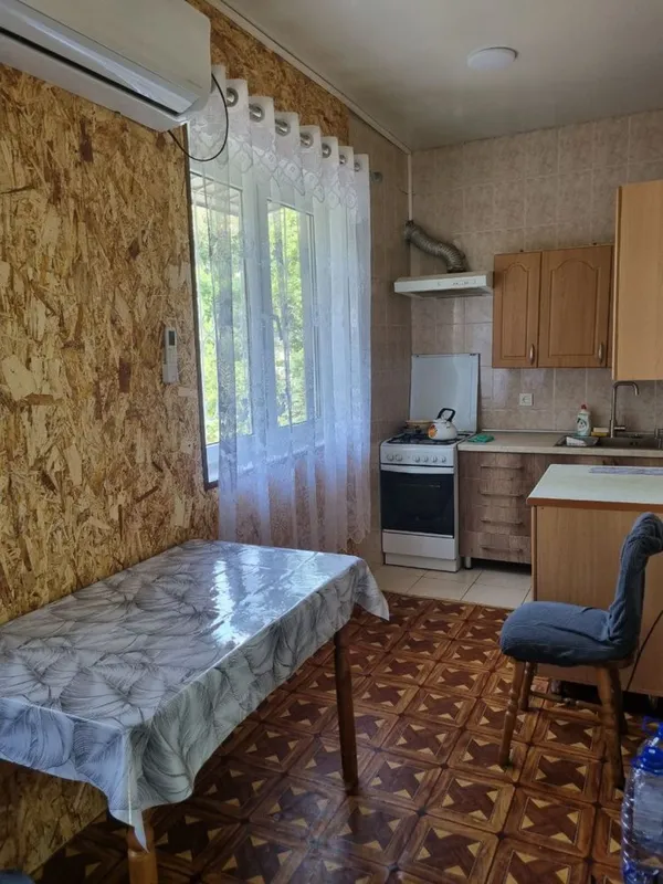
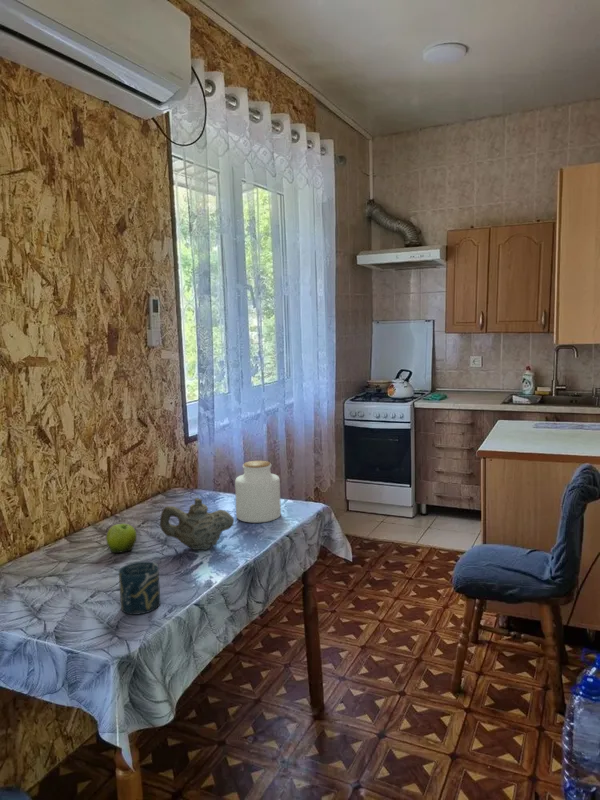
+ jar [234,460,282,524]
+ teapot [159,497,235,551]
+ cup [118,560,161,616]
+ fruit [105,523,138,554]
